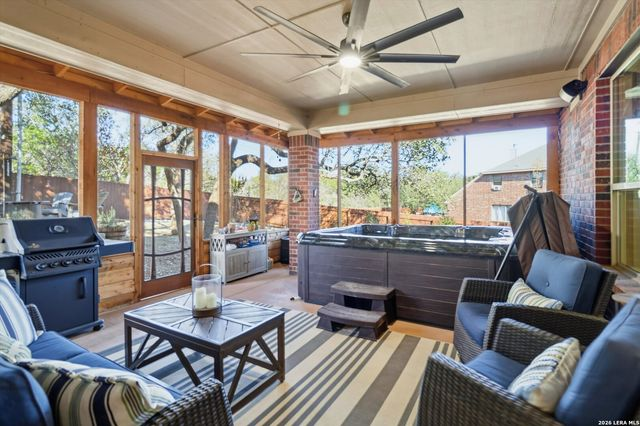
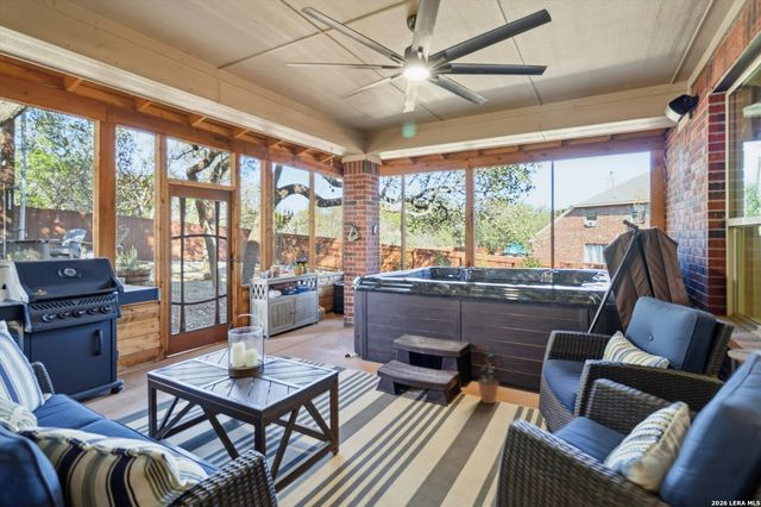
+ potted plant [476,342,501,405]
